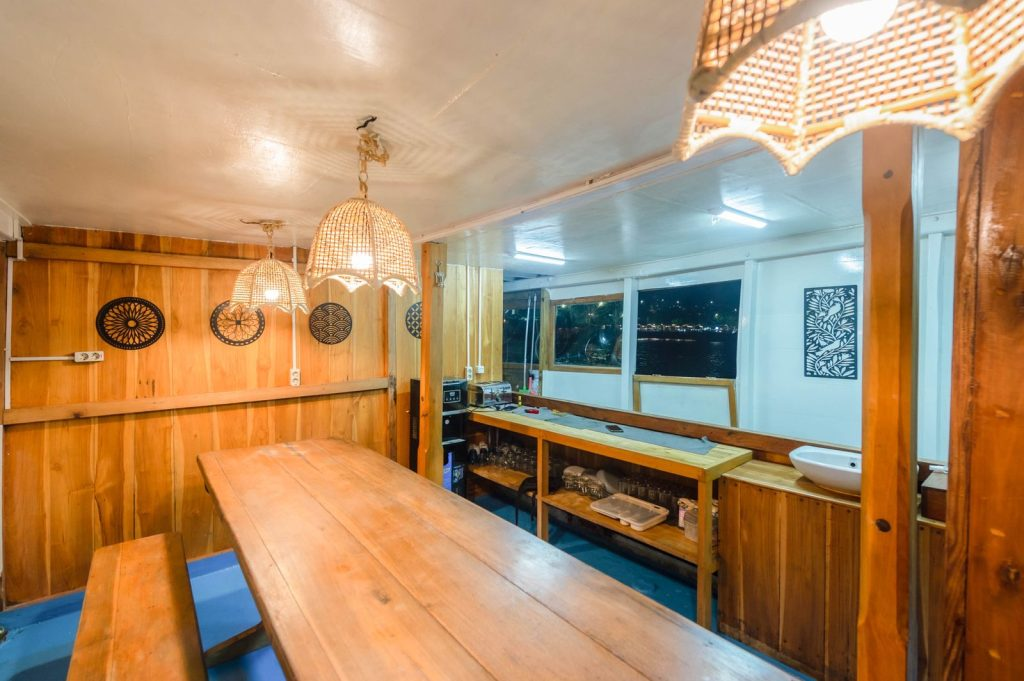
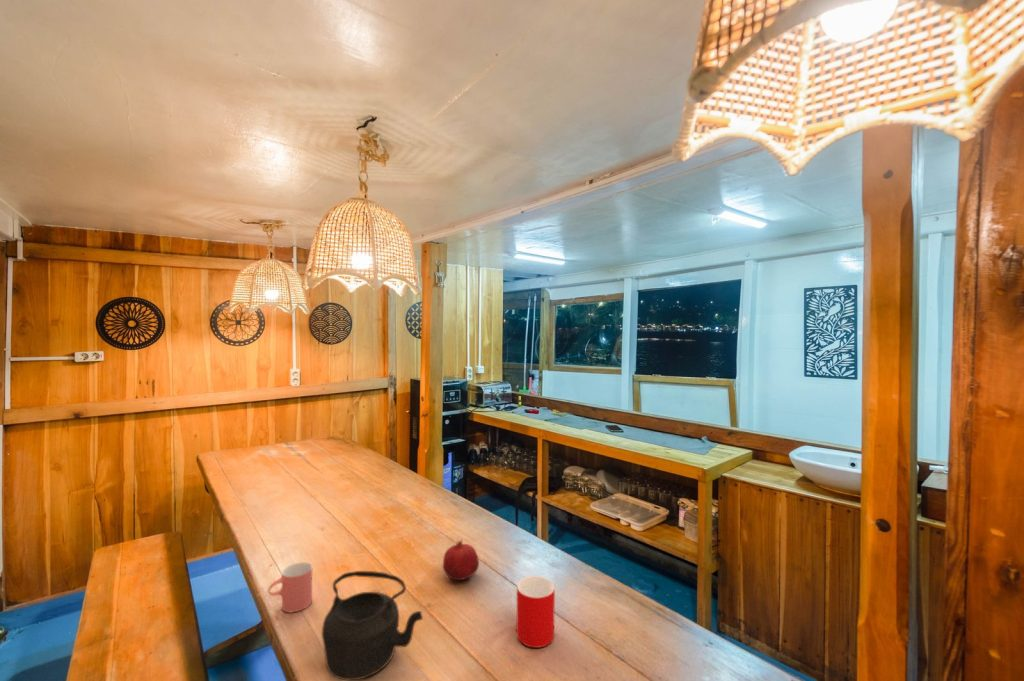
+ cup [515,575,556,649]
+ cup [267,561,313,613]
+ teapot [321,570,424,681]
+ fruit [442,539,480,581]
